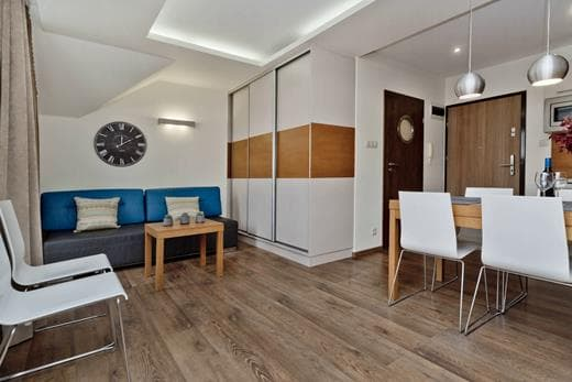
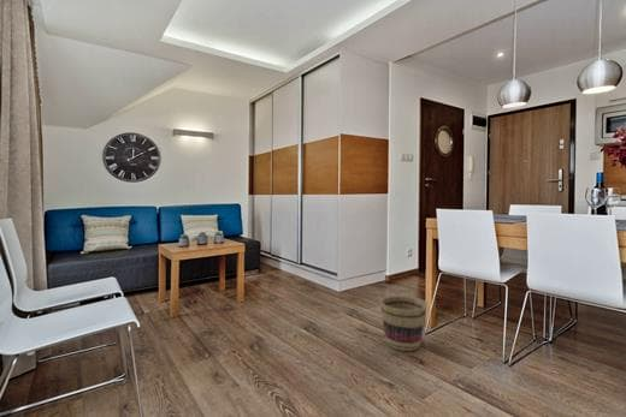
+ basket [379,294,429,352]
